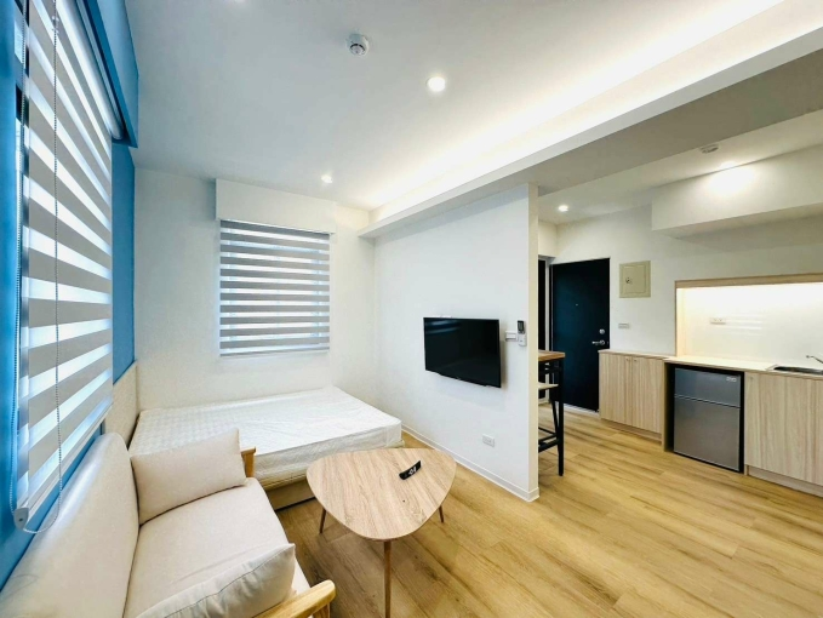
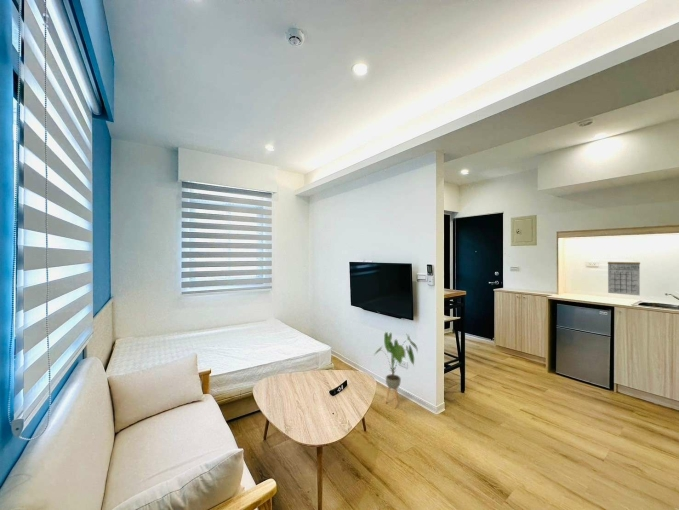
+ calendar [607,259,641,296]
+ house plant [372,331,419,410]
